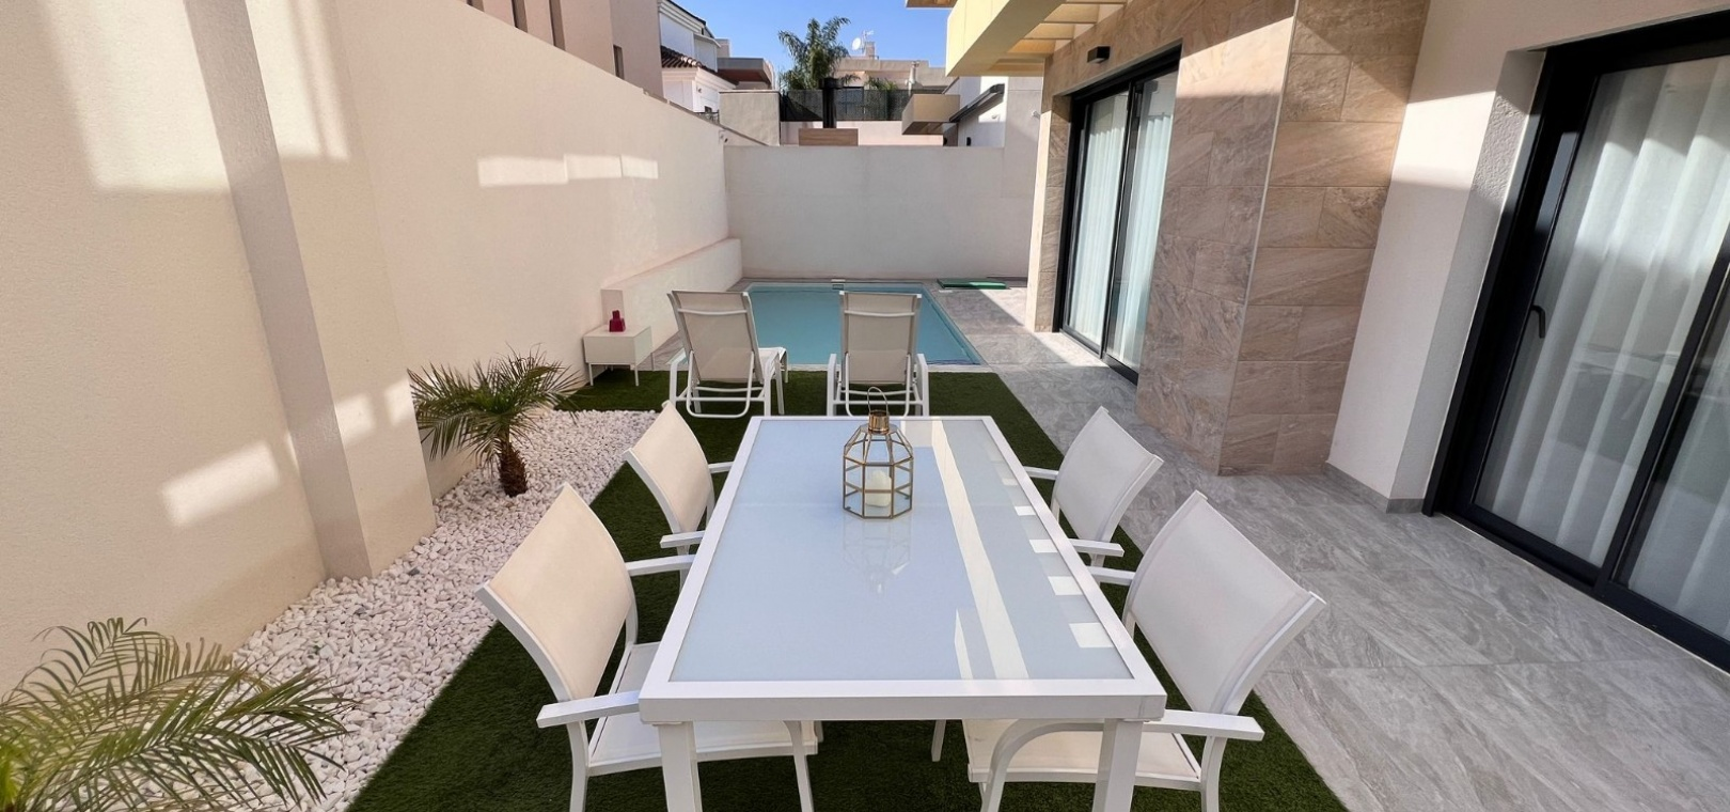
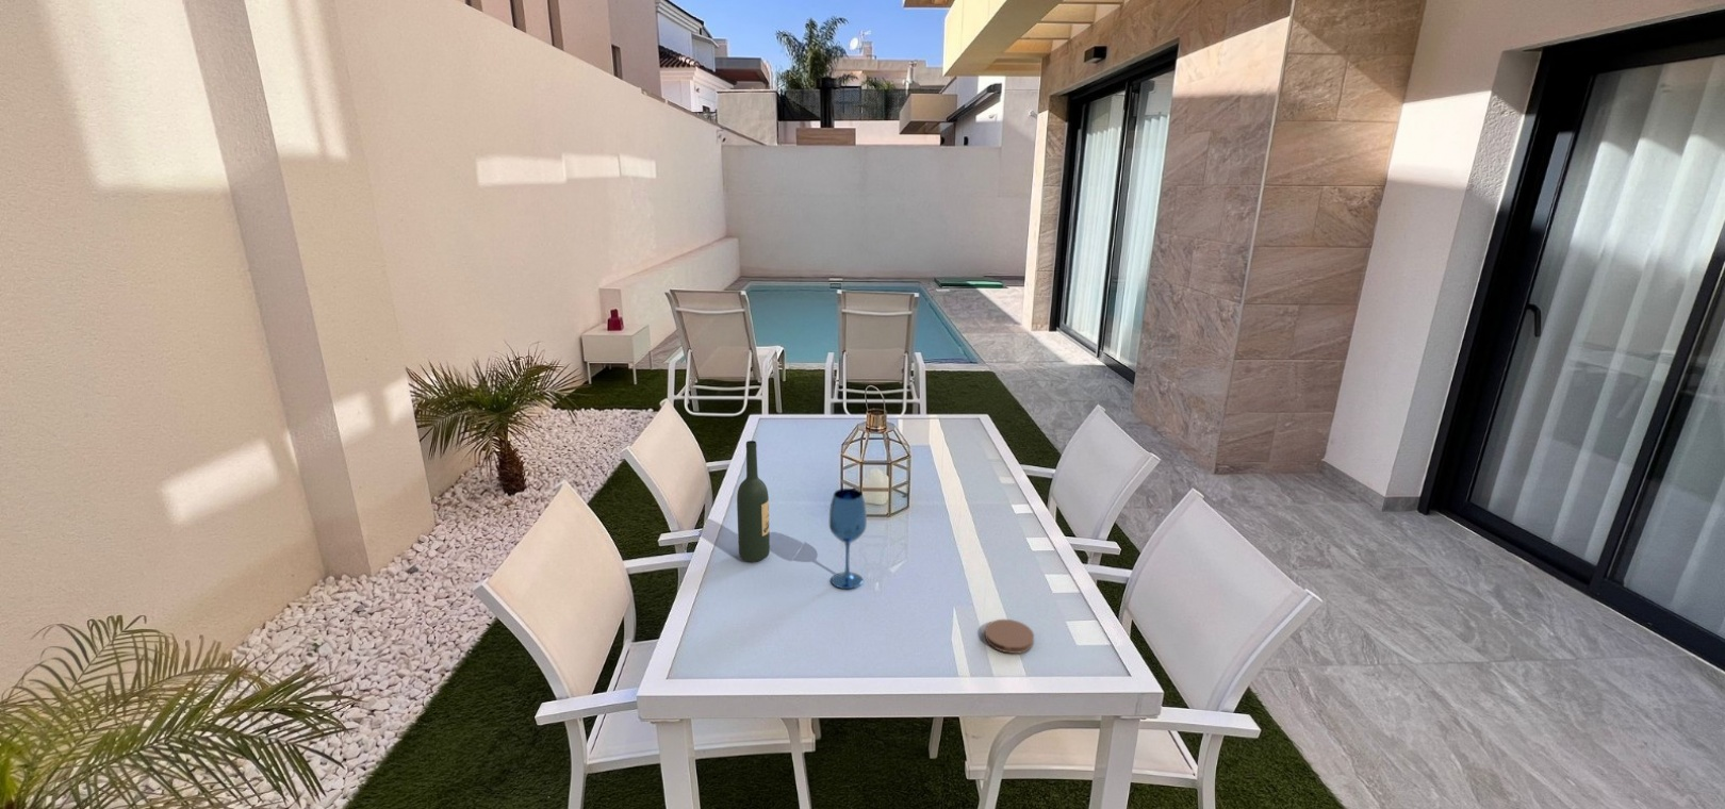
+ wineglass [828,488,868,590]
+ coaster [984,619,1035,655]
+ wine bottle [736,440,771,563]
